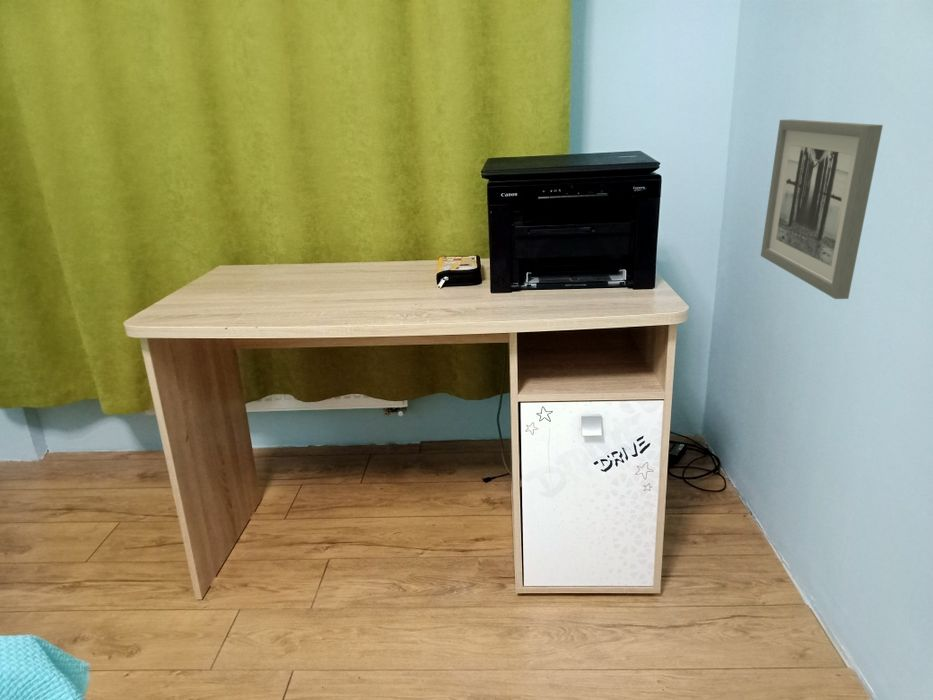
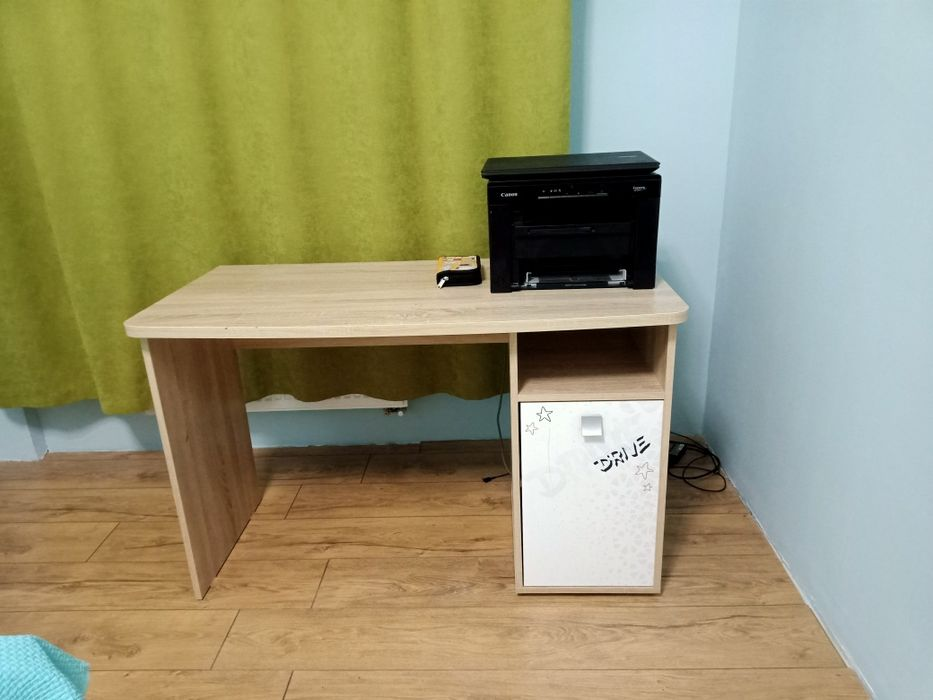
- wall art [760,118,884,300]
